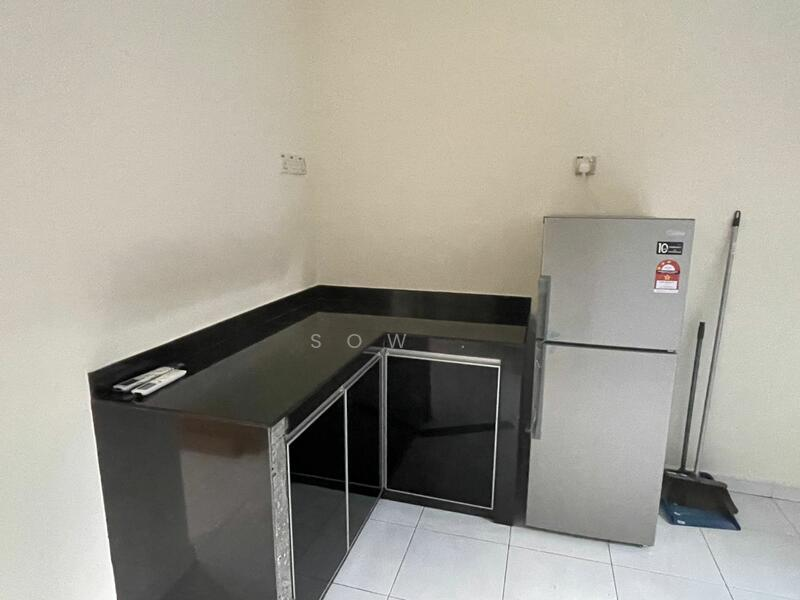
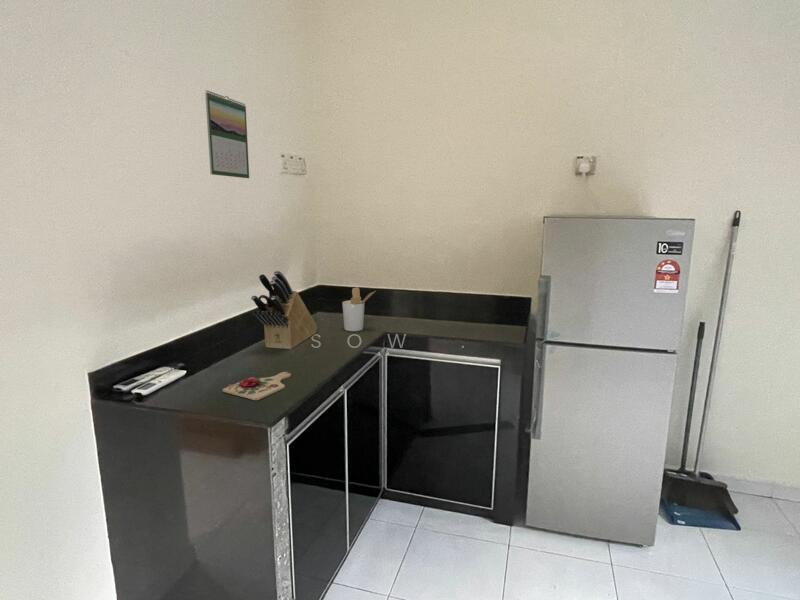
+ calendar [204,89,250,179]
+ knife block [250,269,318,350]
+ utensil holder [341,286,375,332]
+ cutting board [222,371,292,401]
